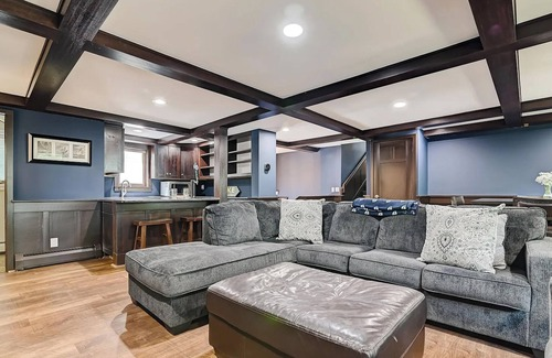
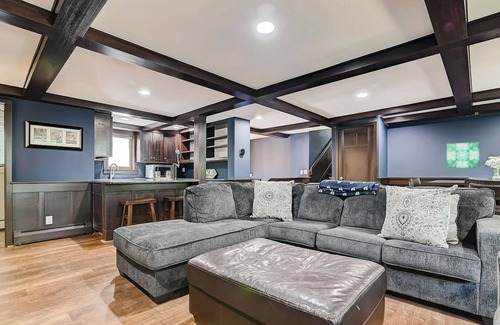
+ wall art [446,142,480,169]
